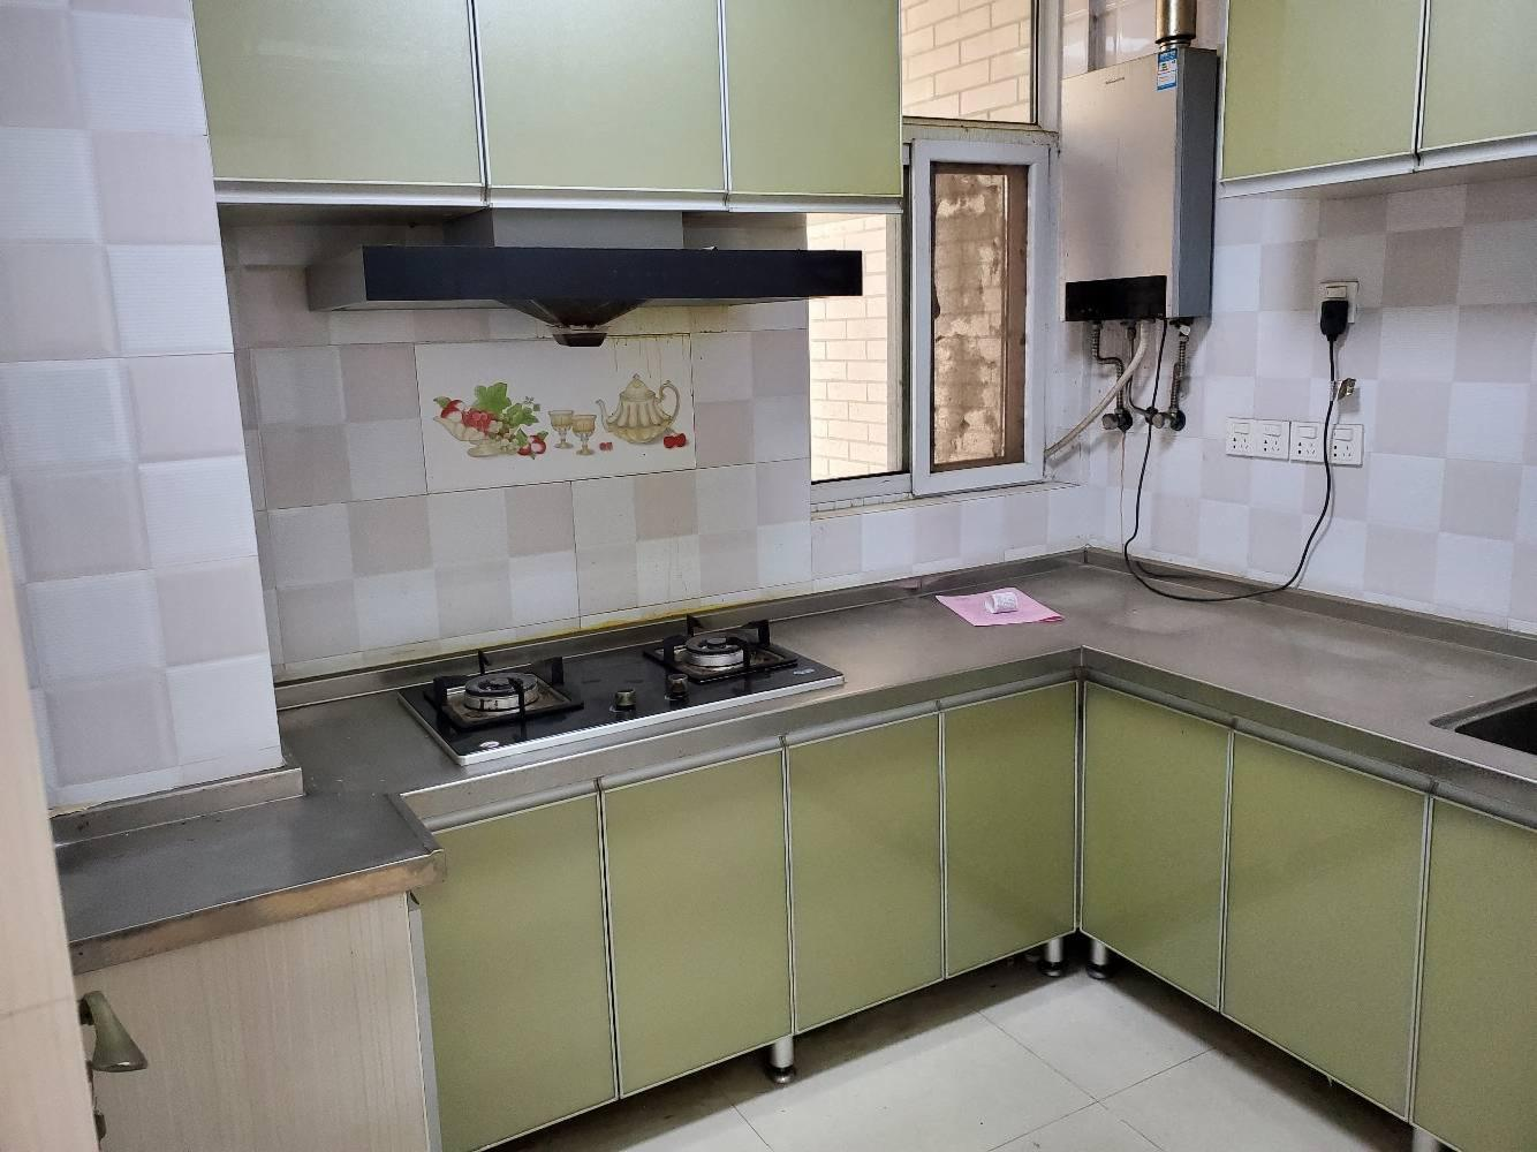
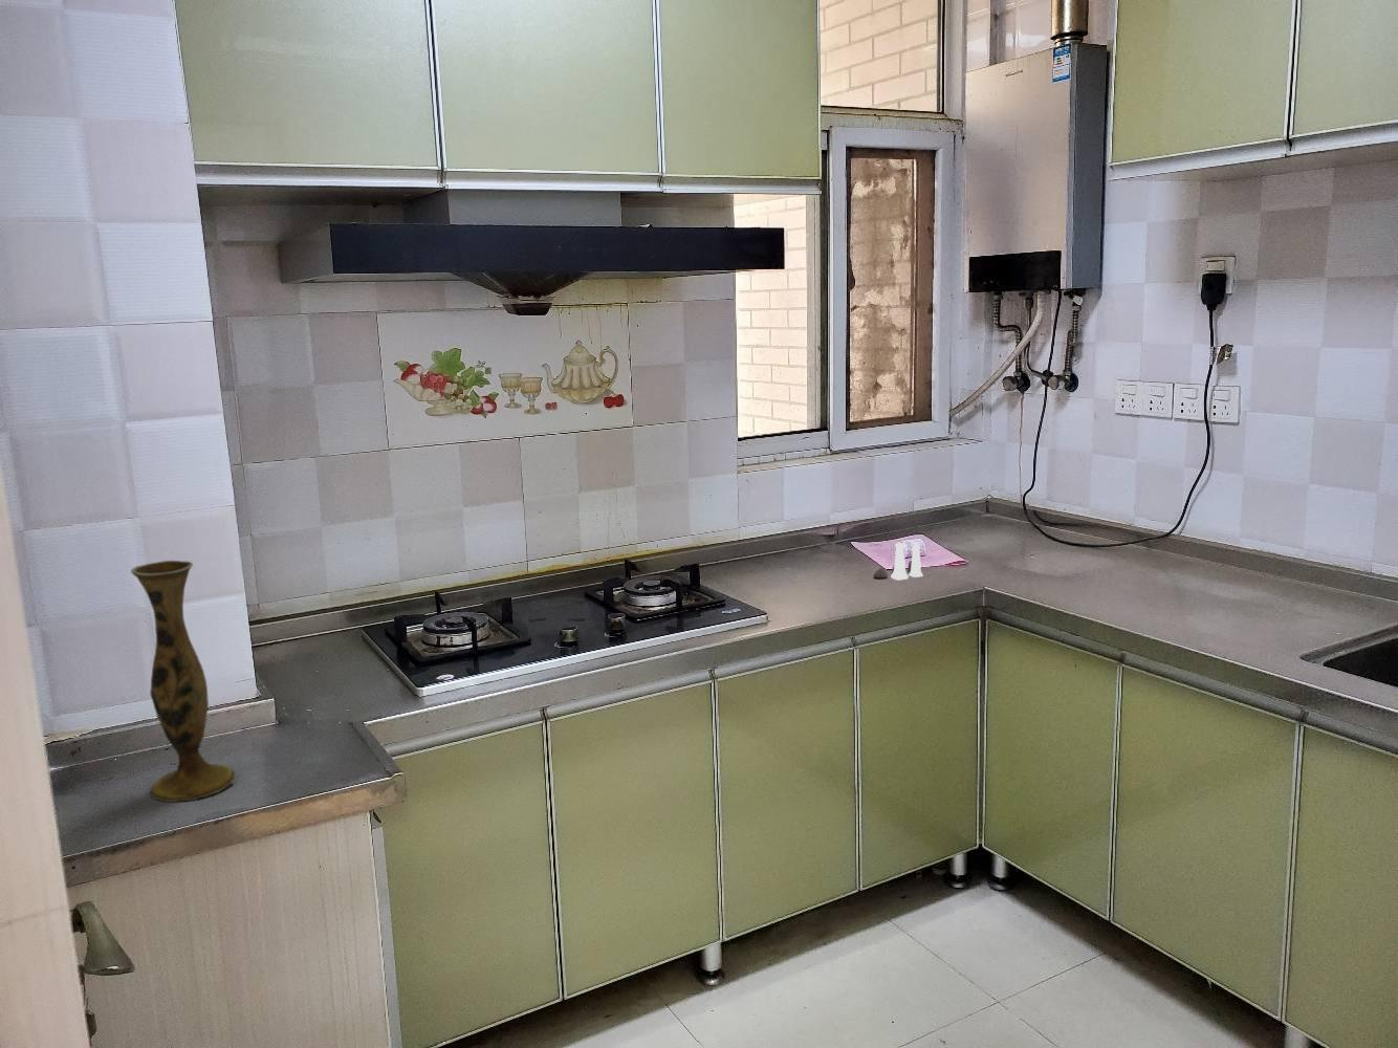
+ vase [130,559,236,803]
+ salt and pepper shaker set [872,541,925,581]
